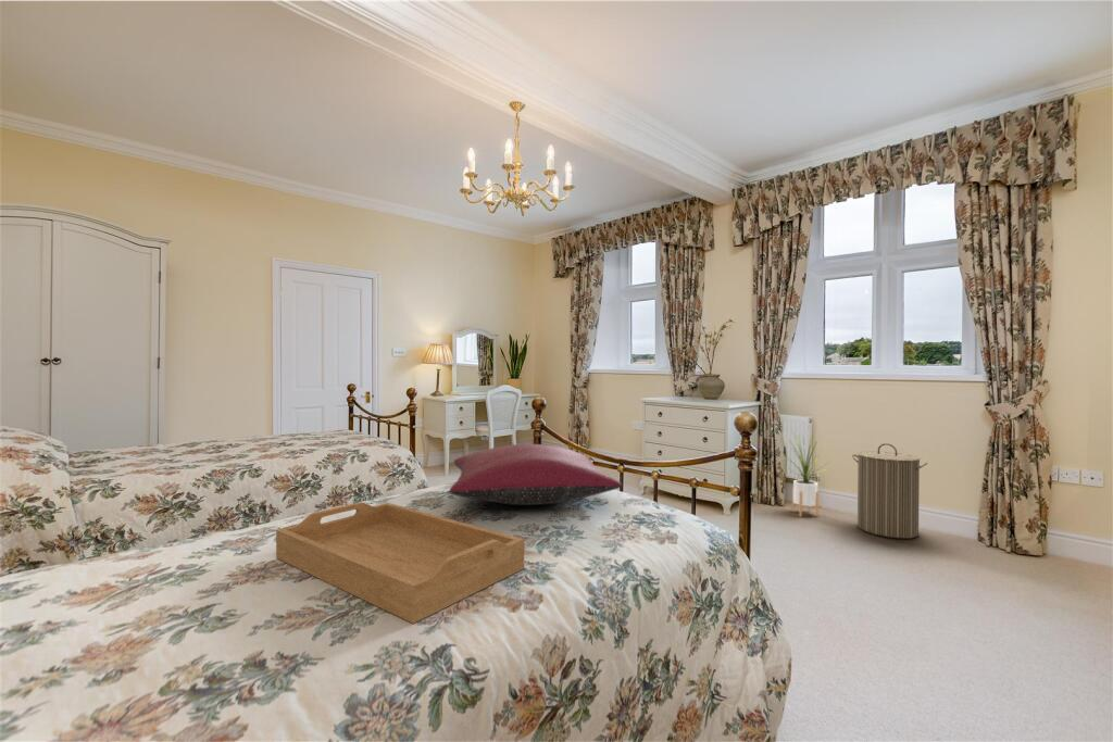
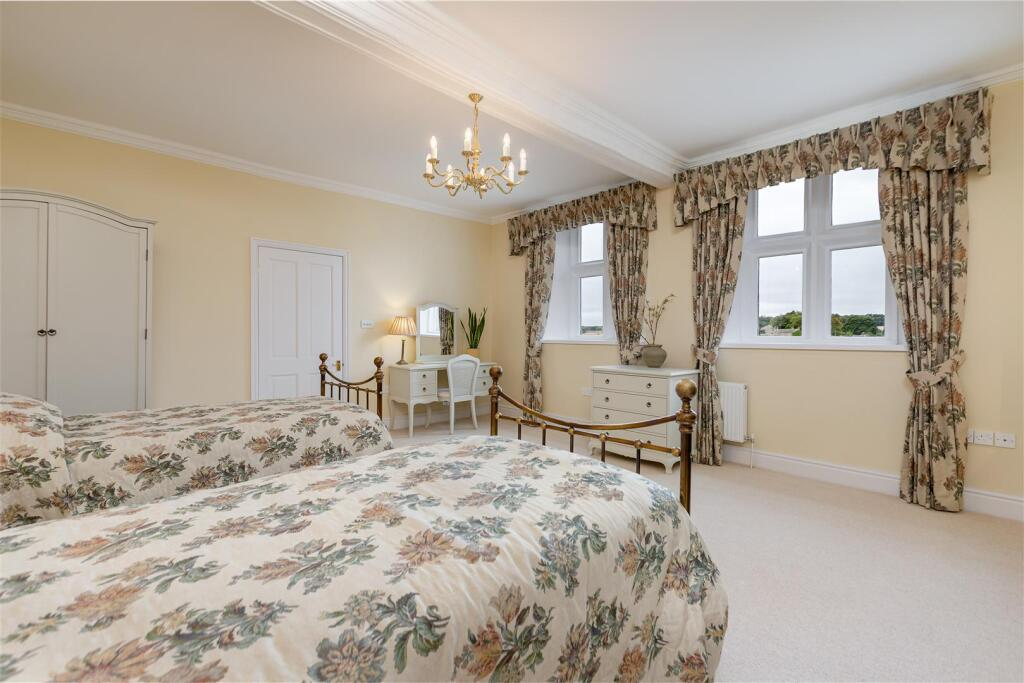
- laundry hamper [851,442,928,540]
- house plant [779,430,831,518]
- pillow [448,443,624,506]
- serving tray [275,501,525,625]
